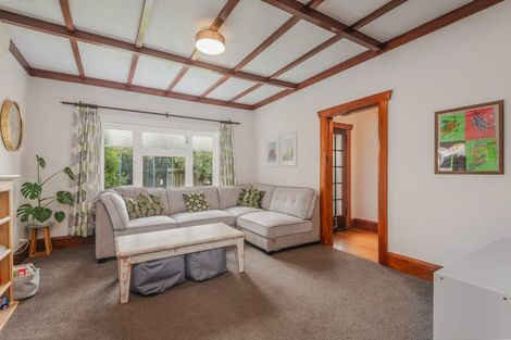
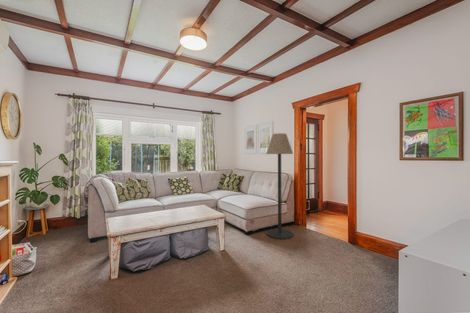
+ floor lamp [265,132,294,240]
